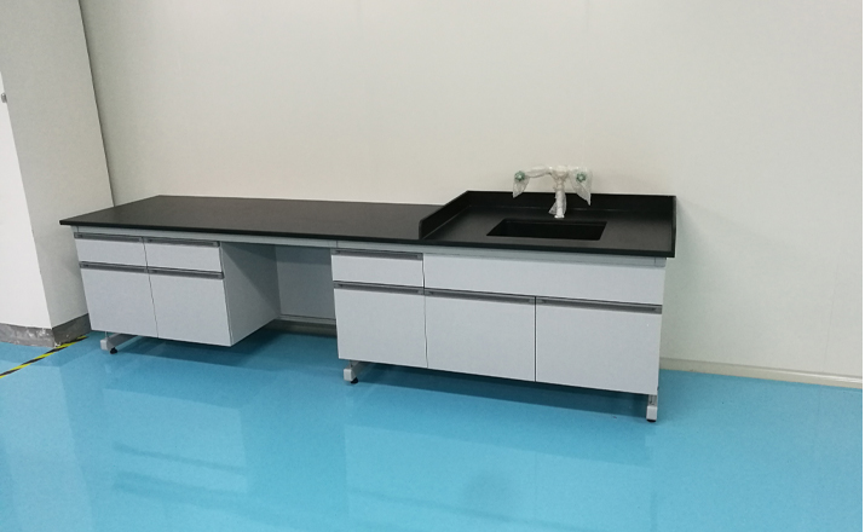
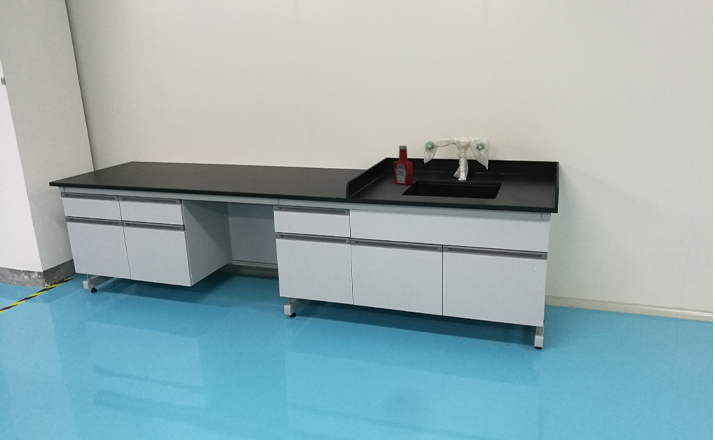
+ soap bottle [393,145,414,186]
